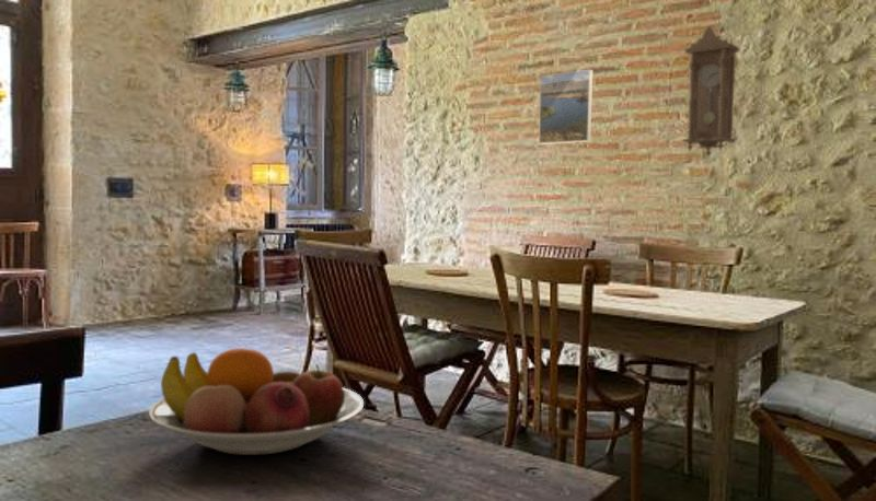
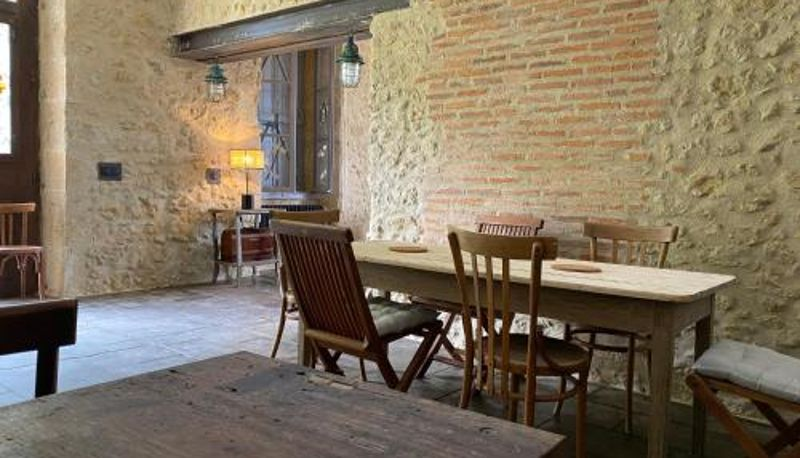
- fruit bowl [148,347,365,456]
- pendulum clock [682,25,741,158]
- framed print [538,69,593,145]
